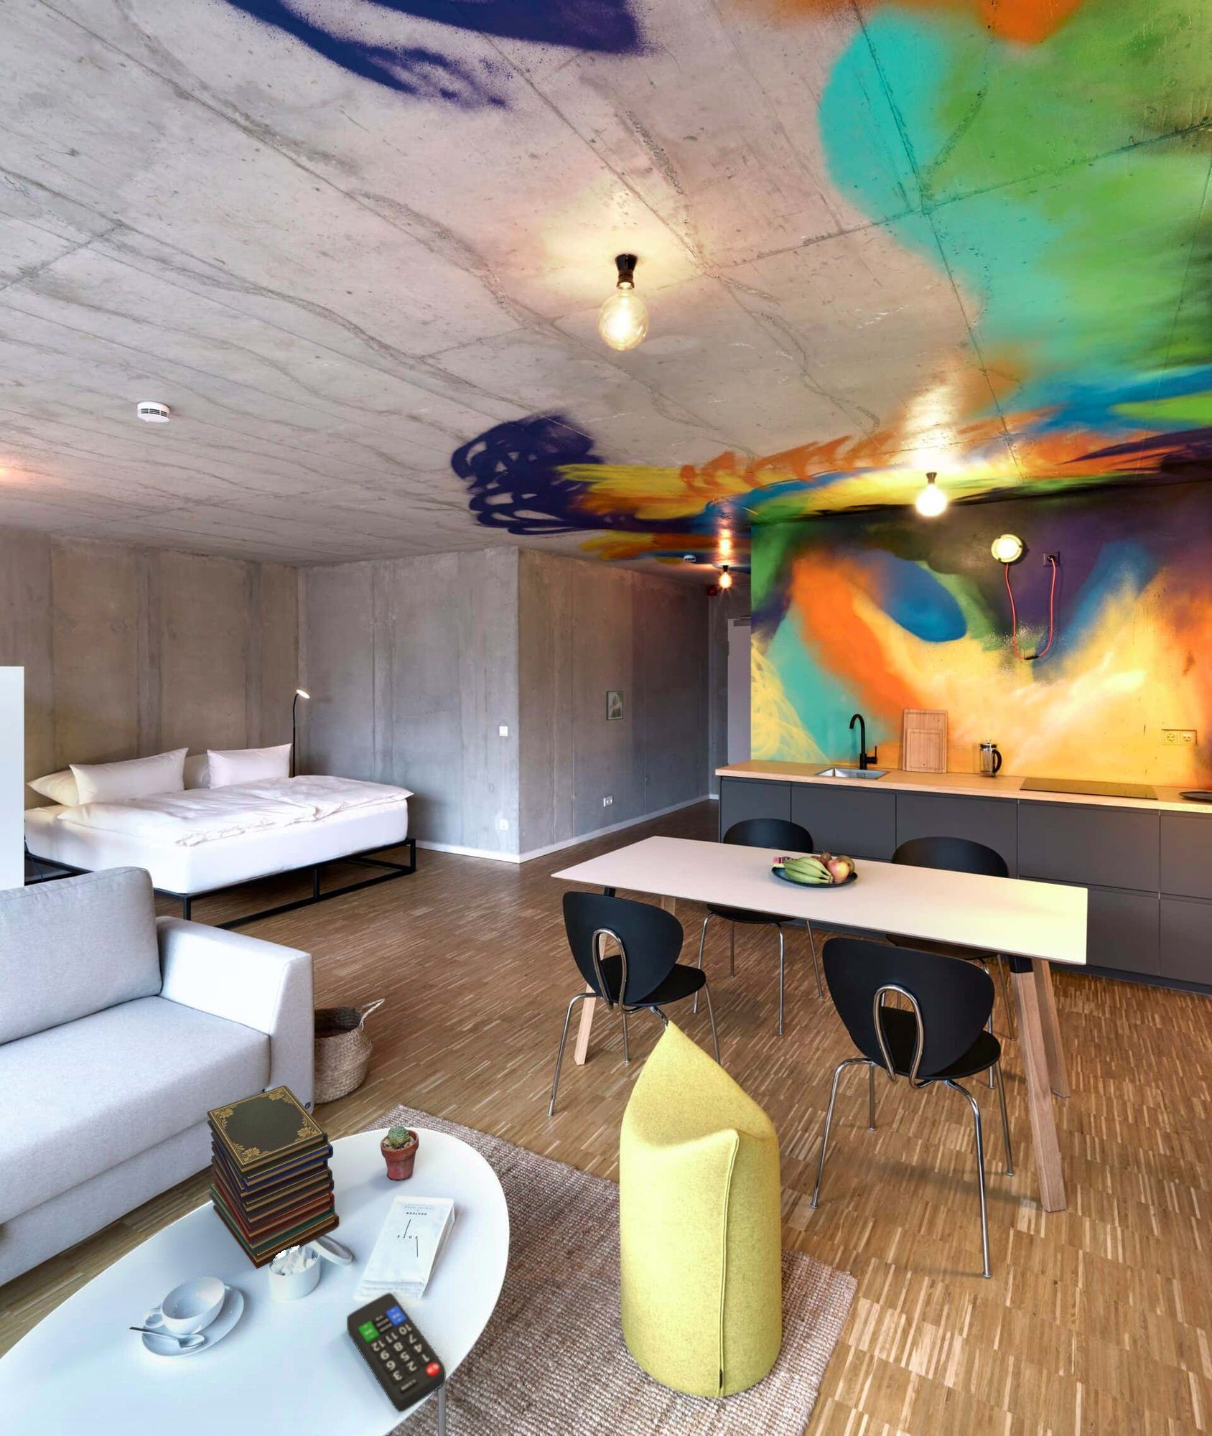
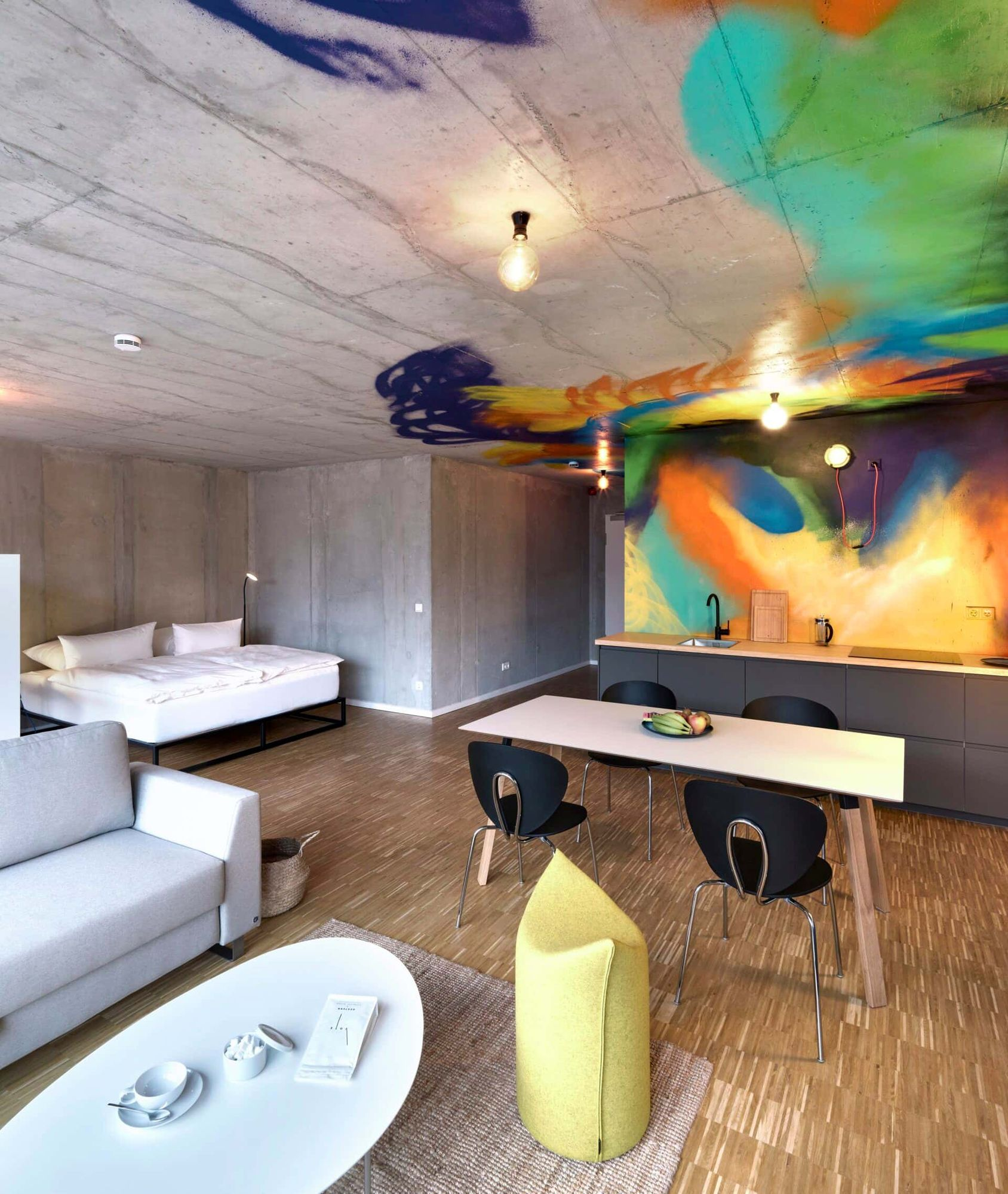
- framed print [605,690,624,722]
- book stack [206,1084,340,1269]
- remote control [346,1292,446,1413]
- potted succulent [380,1125,420,1181]
